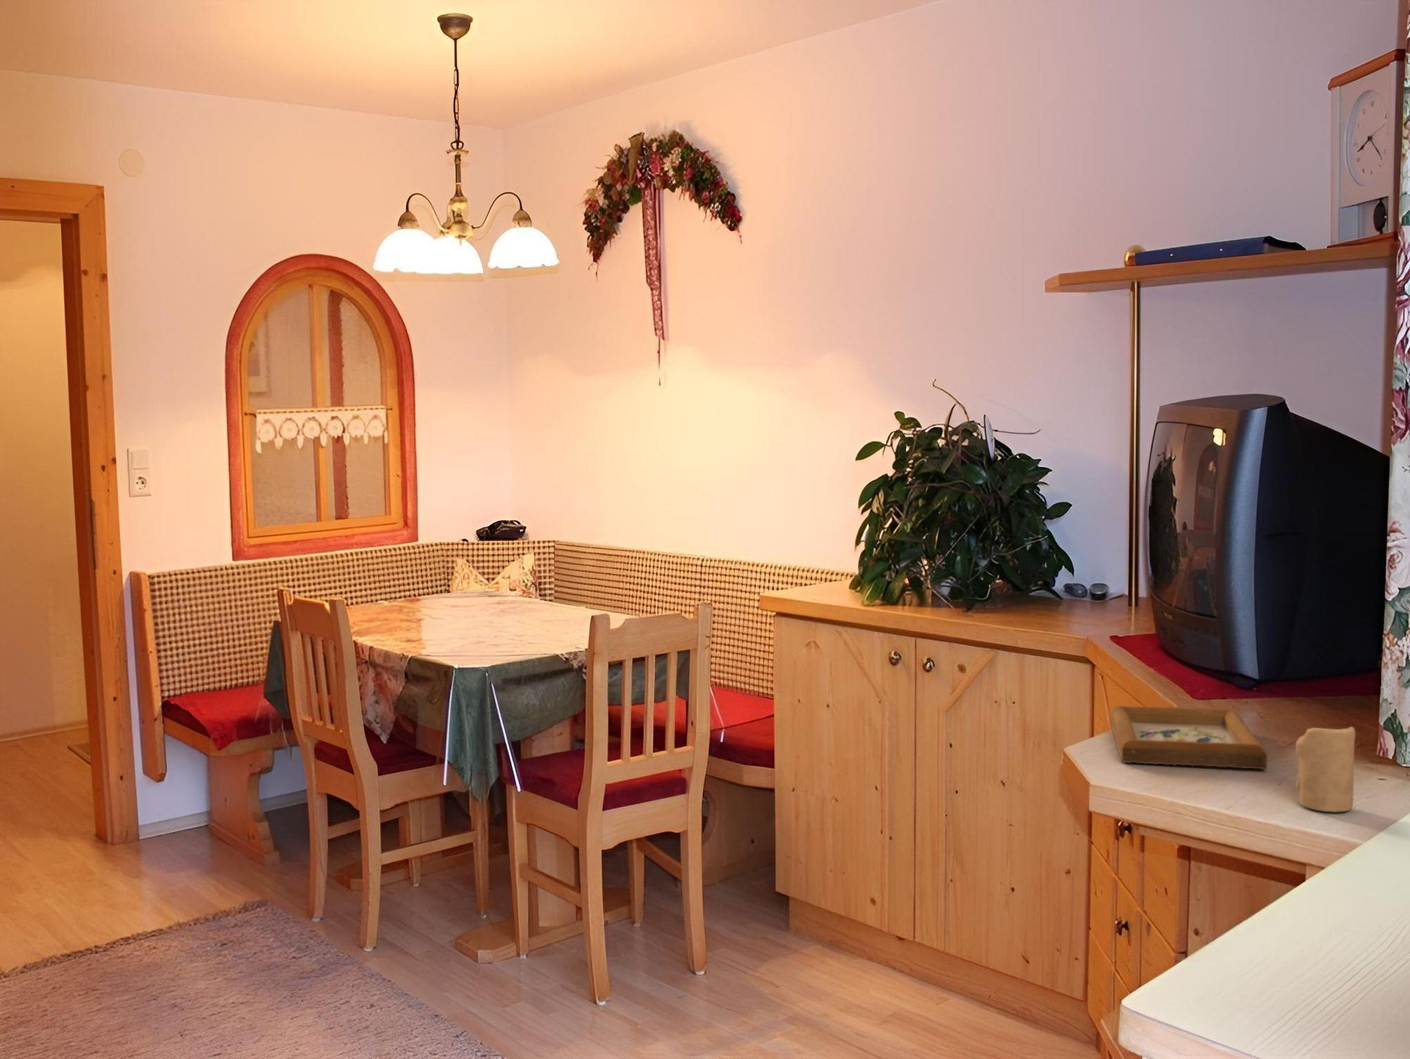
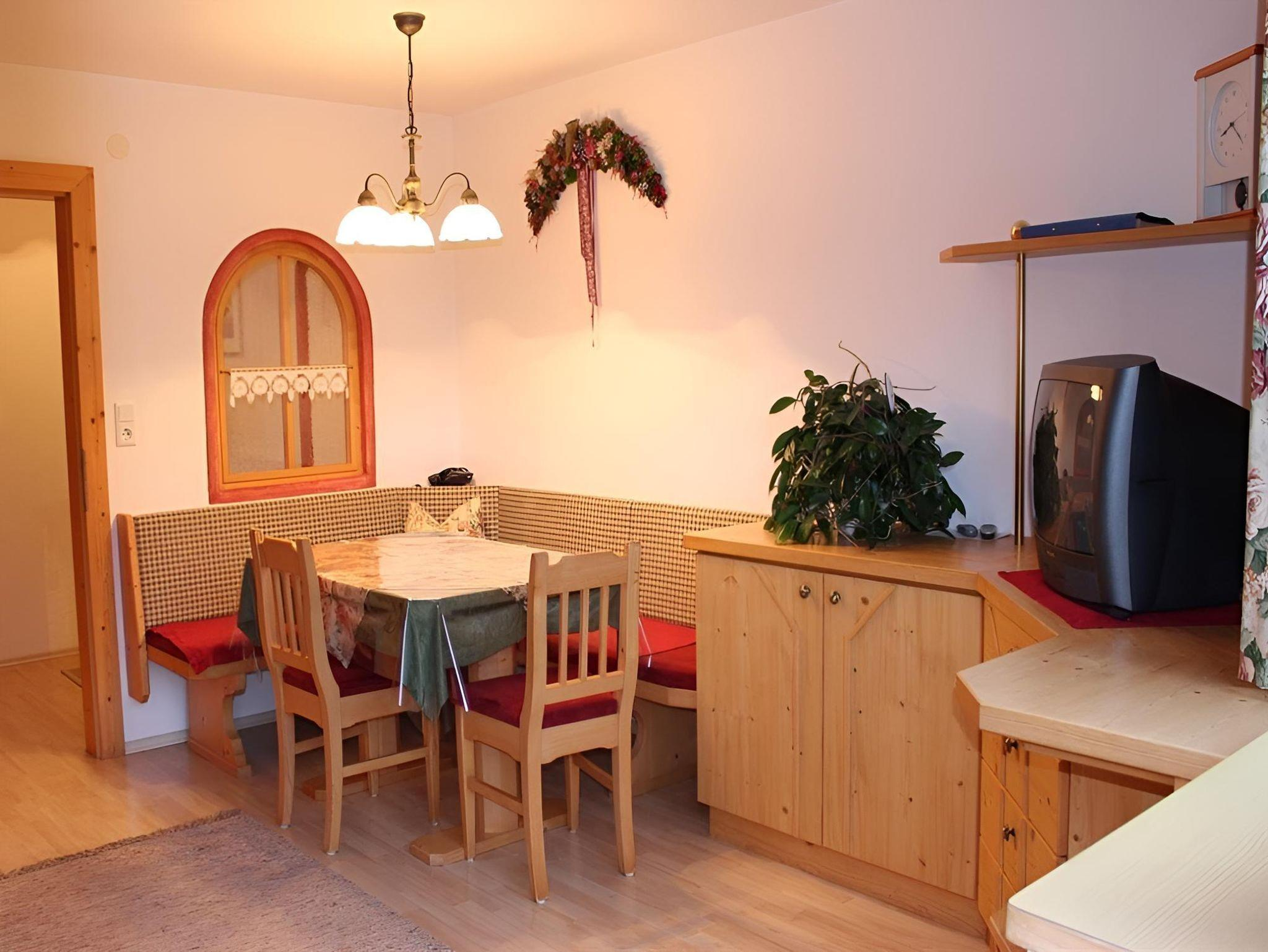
- candle [1295,725,1357,813]
- picture frame [1111,705,1268,770]
